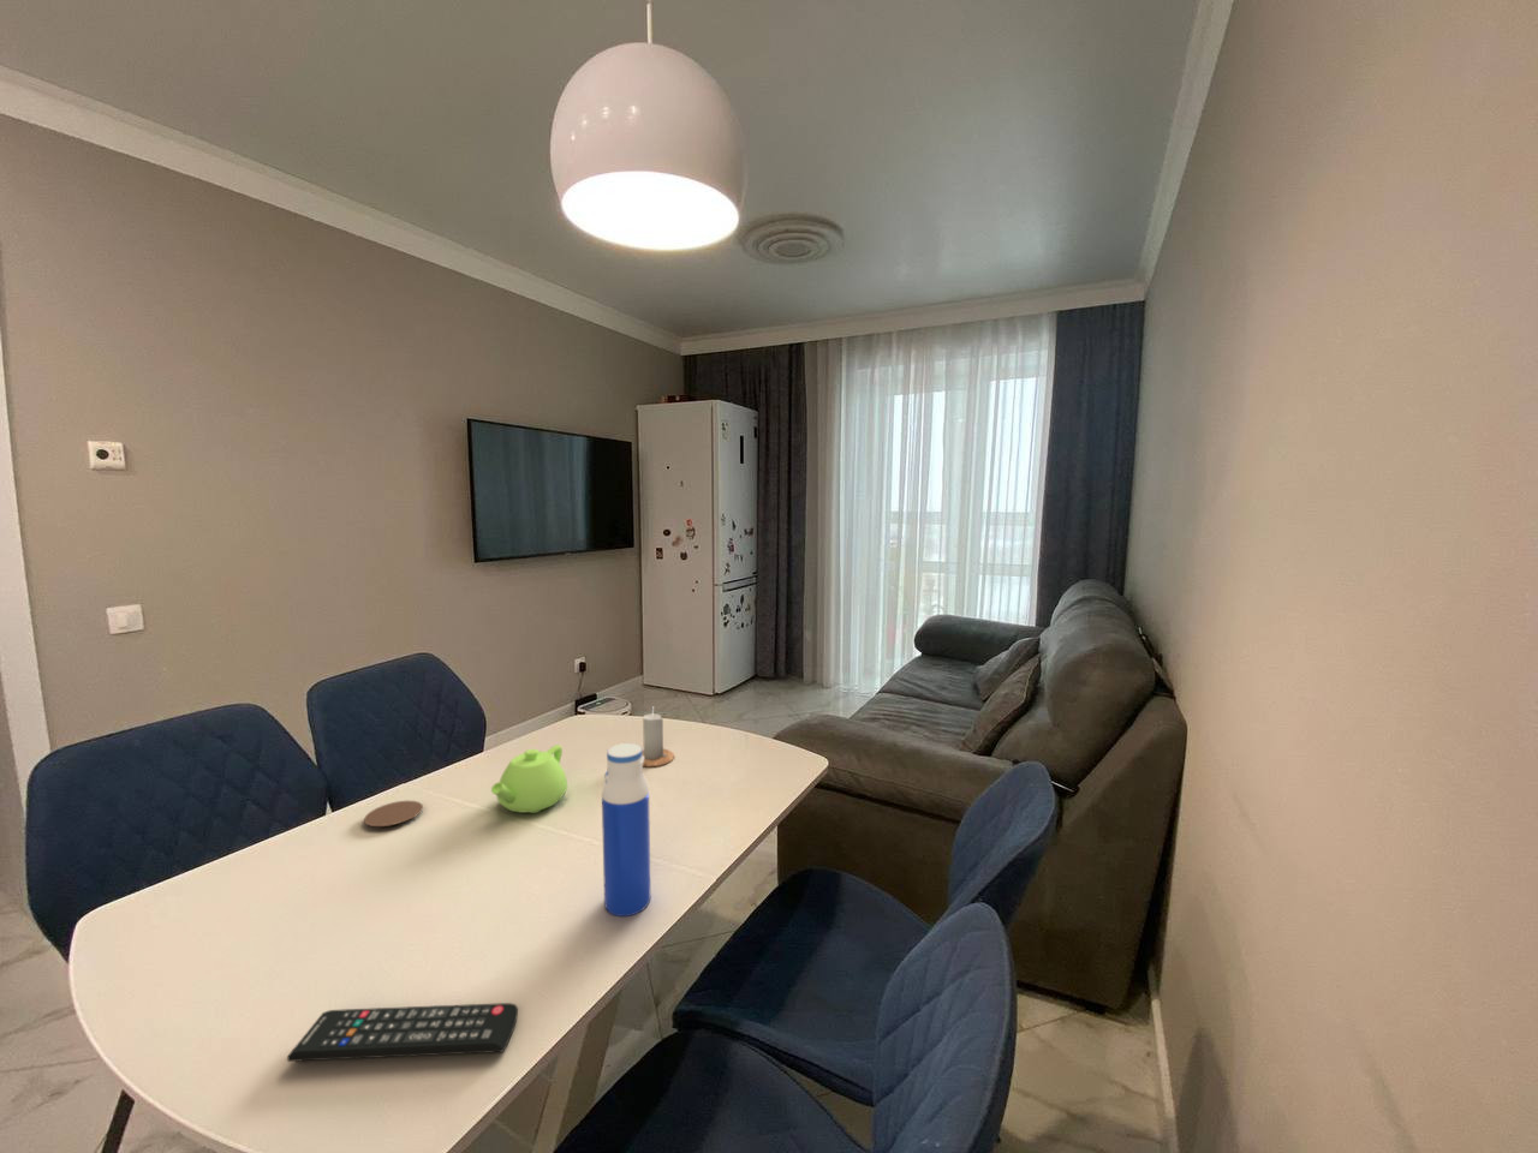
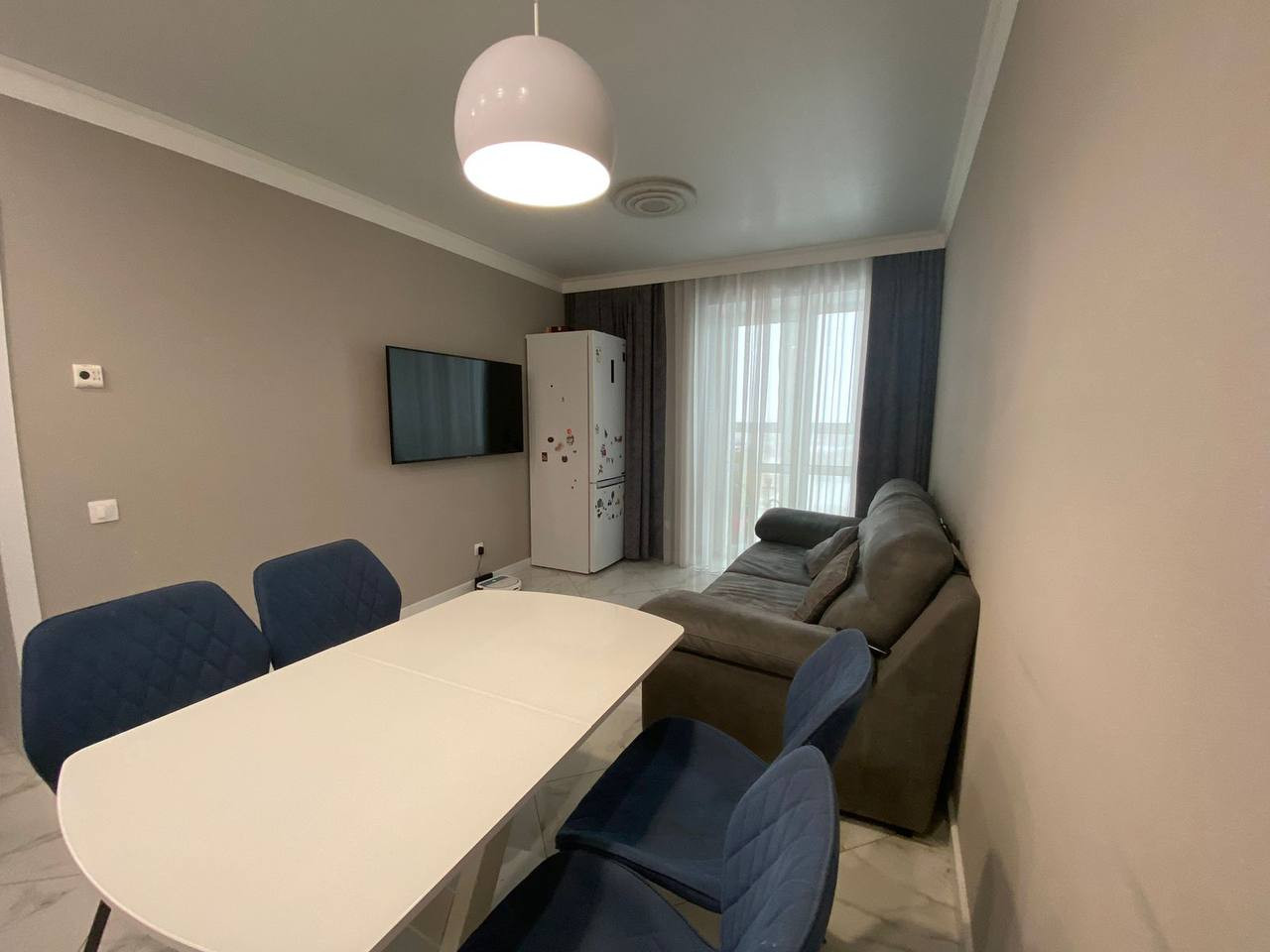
- remote control [286,1002,520,1063]
- water bottle [601,742,652,918]
- coaster [363,799,424,827]
- candle [642,707,676,769]
- teapot [490,744,568,814]
